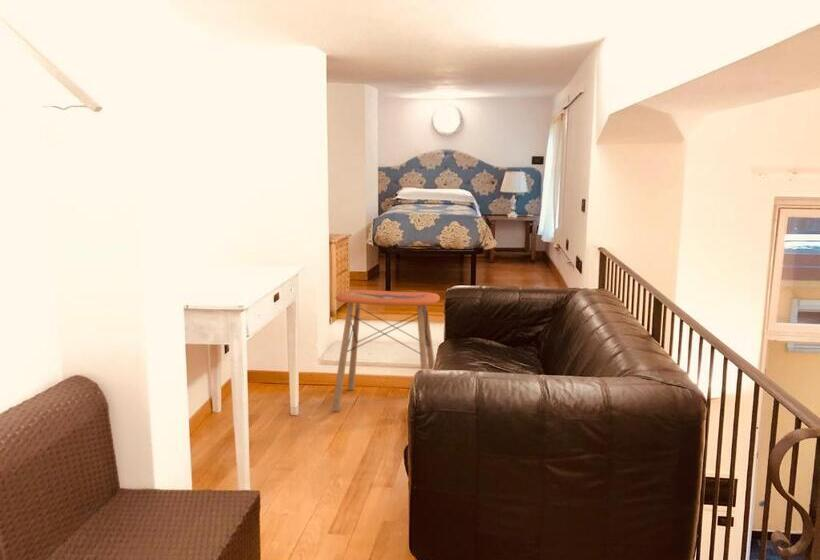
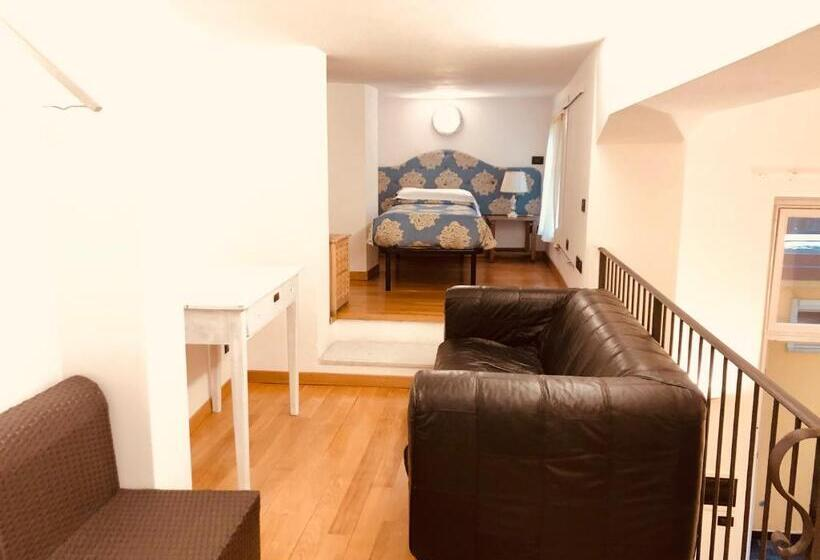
- side table [331,289,441,412]
